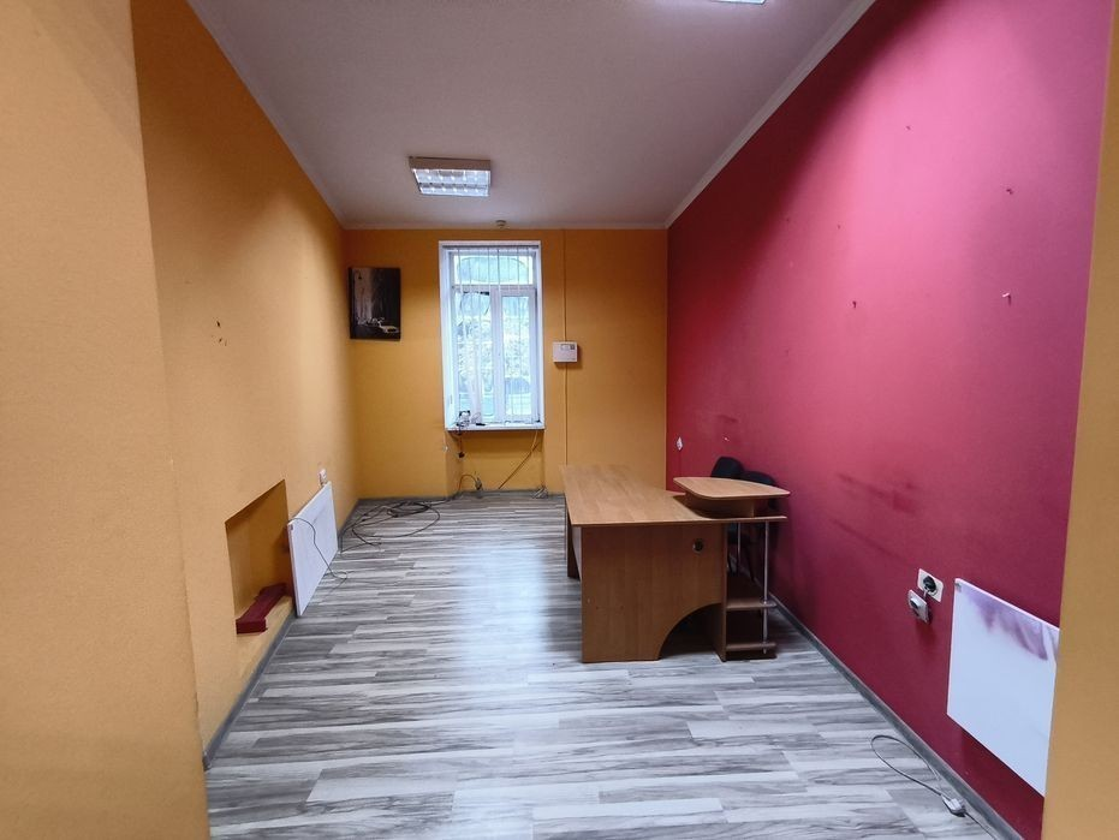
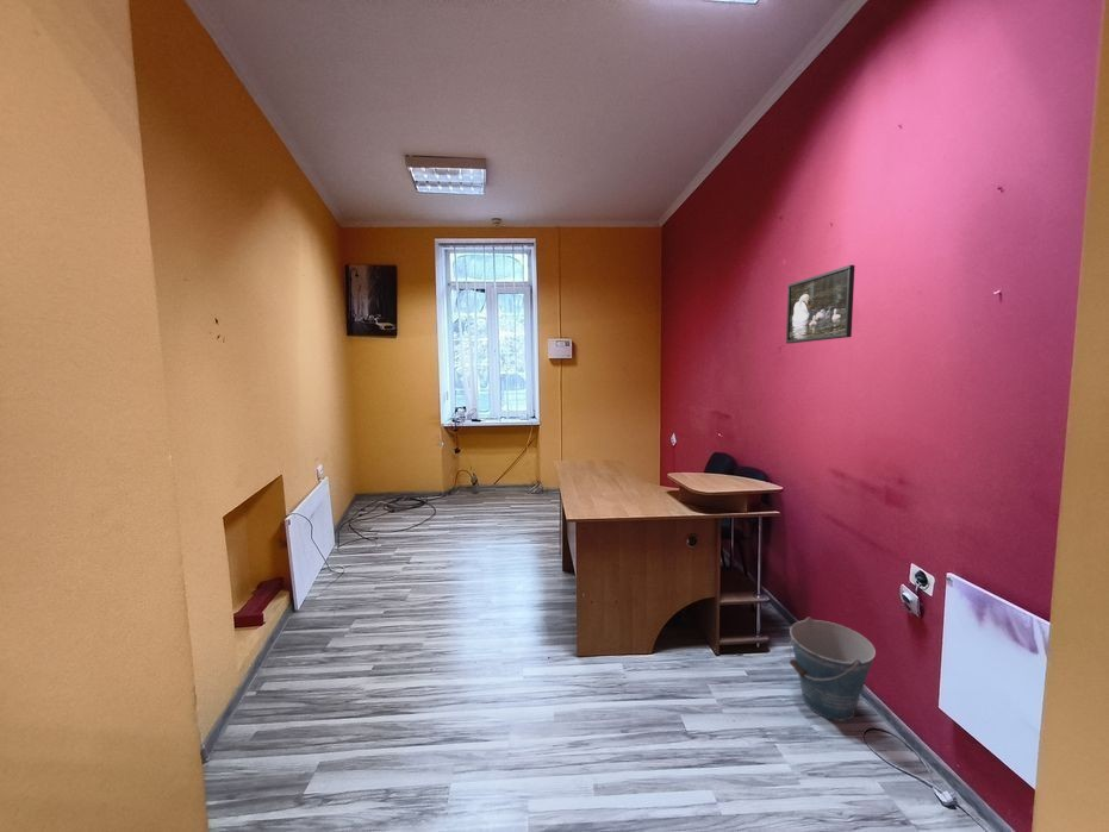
+ bucket [787,617,877,722]
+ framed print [785,264,856,345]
